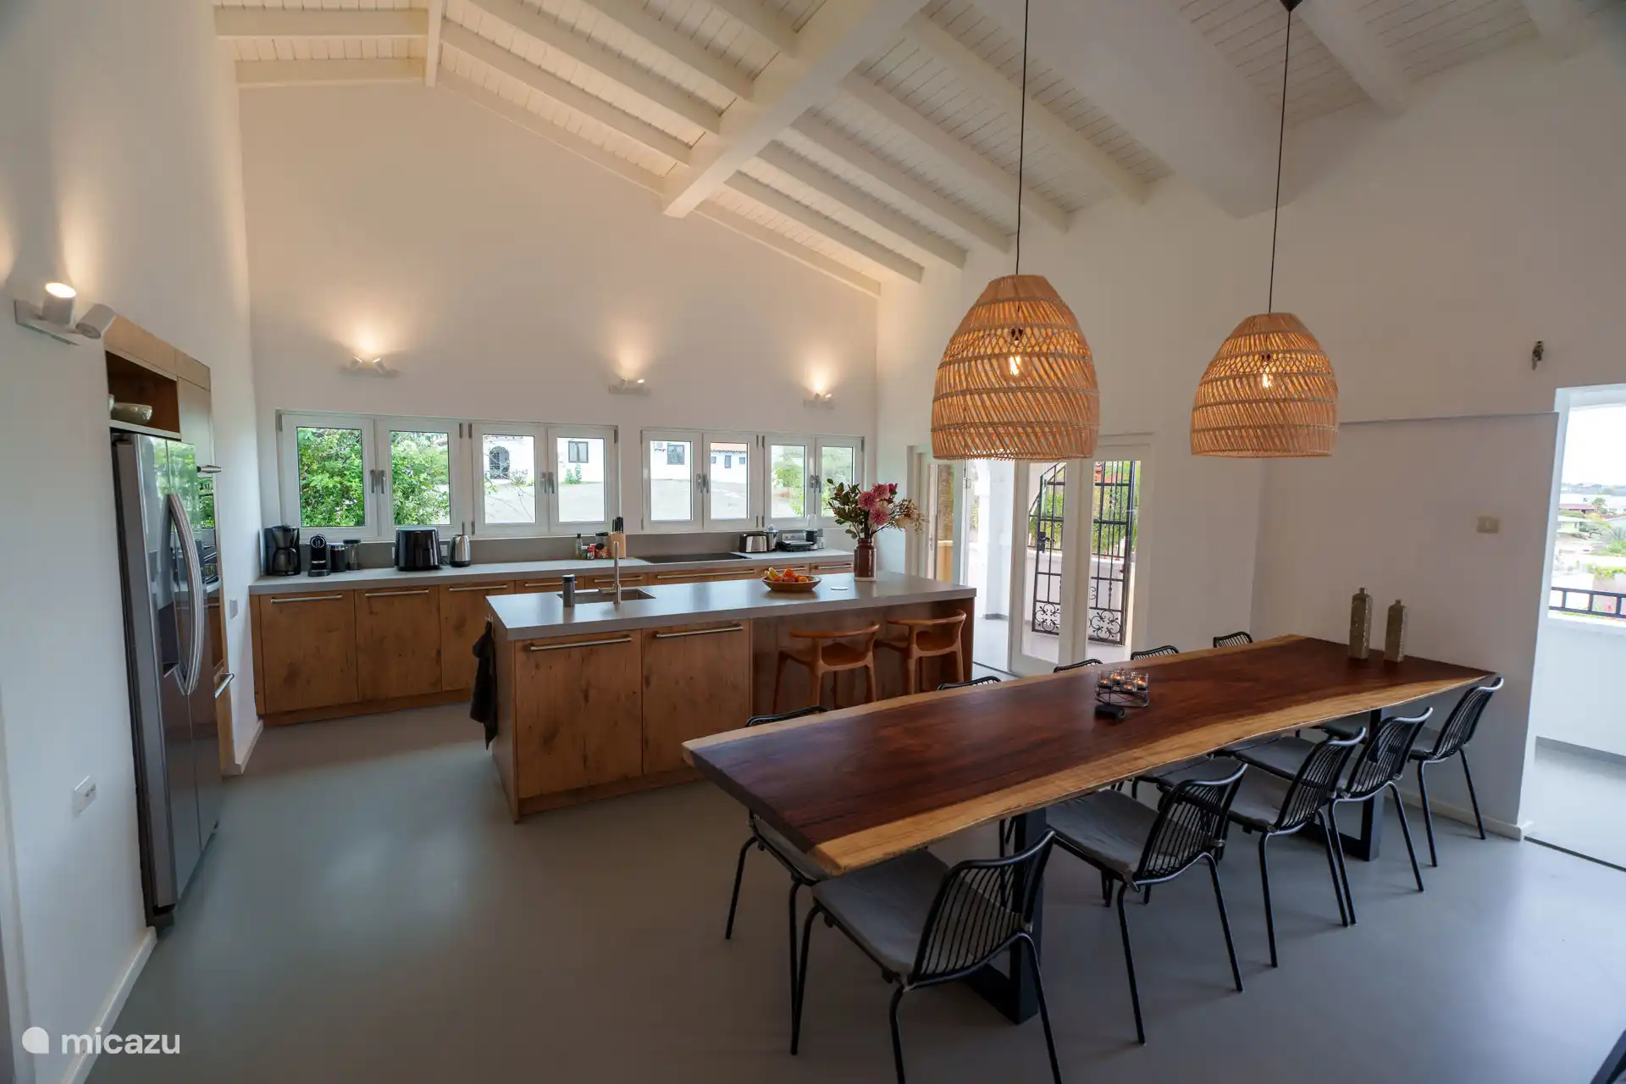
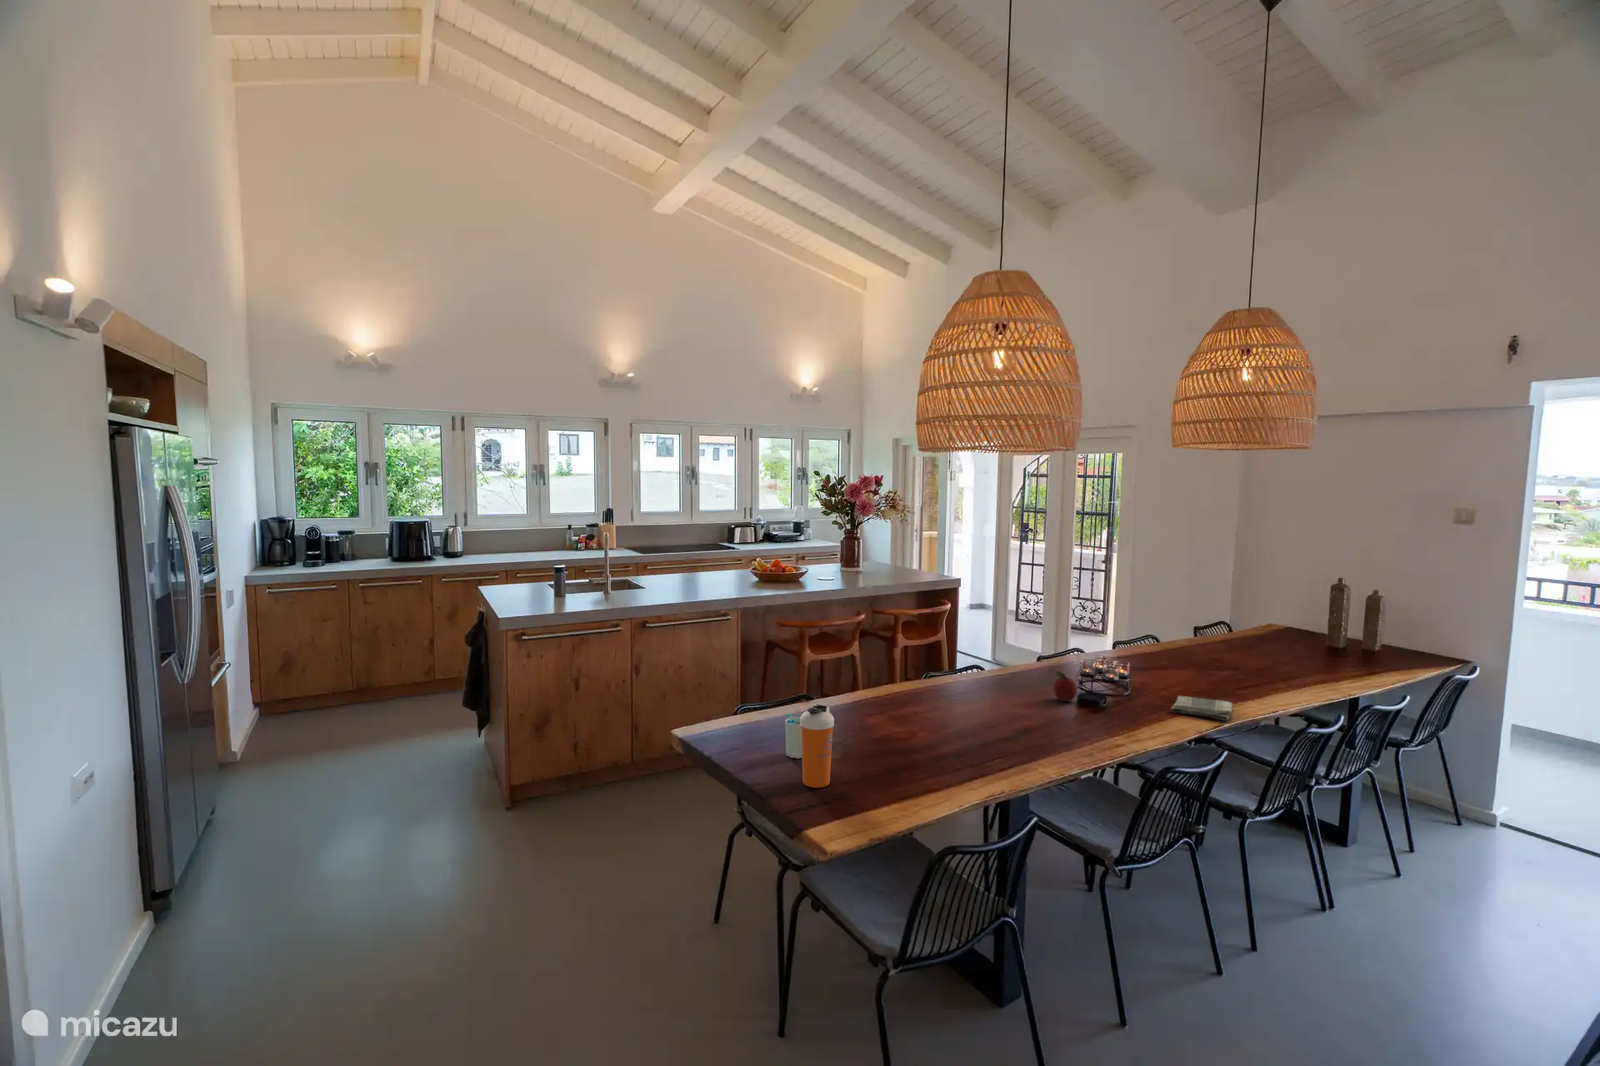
+ shaker bottle [800,703,835,789]
+ cup [785,713,801,759]
+ dish towel [1170,695,1233,721]
+ fruit [1051,670,1079,702]
